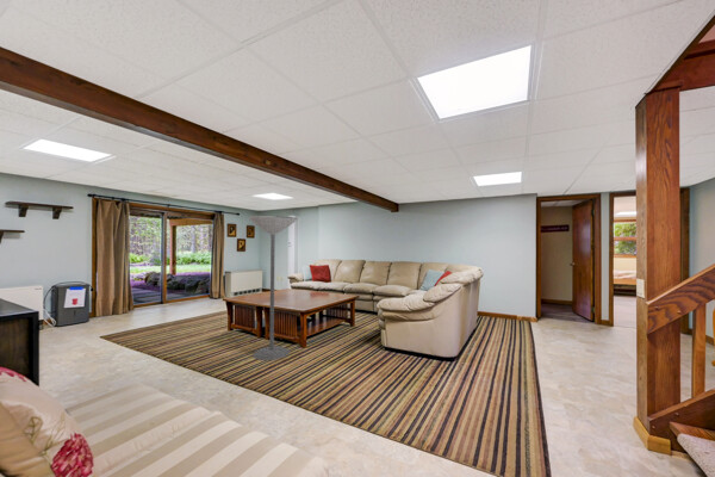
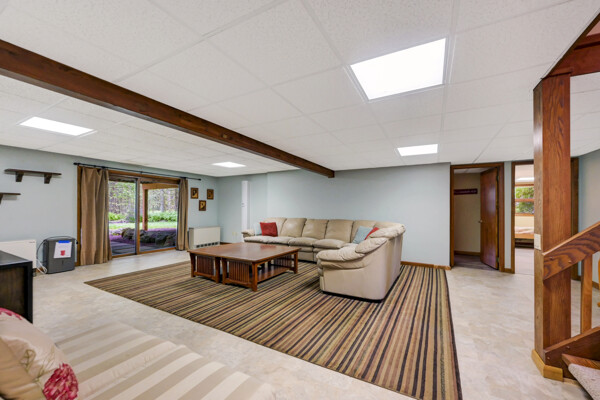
- floor lamp [248,215,298,361]
